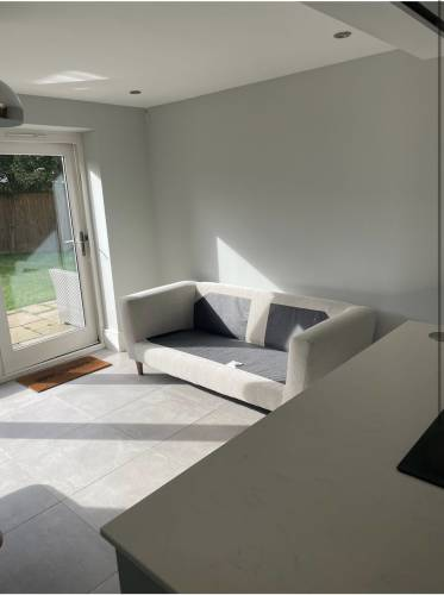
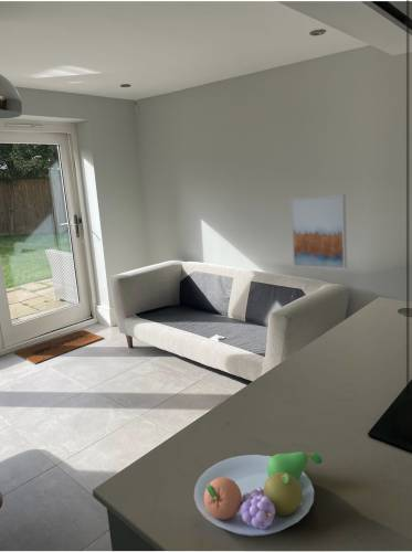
+ wall art [289,194,348,269]
+ fruit bowl [193,450,324,537]
